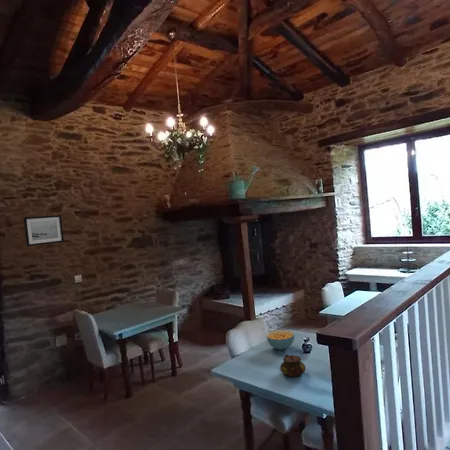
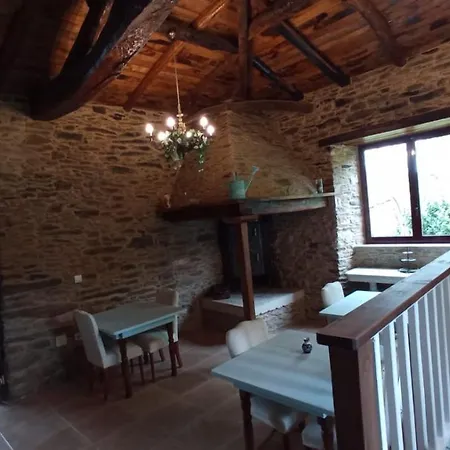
- cereal bowl [265,329,295,351]
- teapot [279,353,306,378]
- wall art [23,214,65,247]
